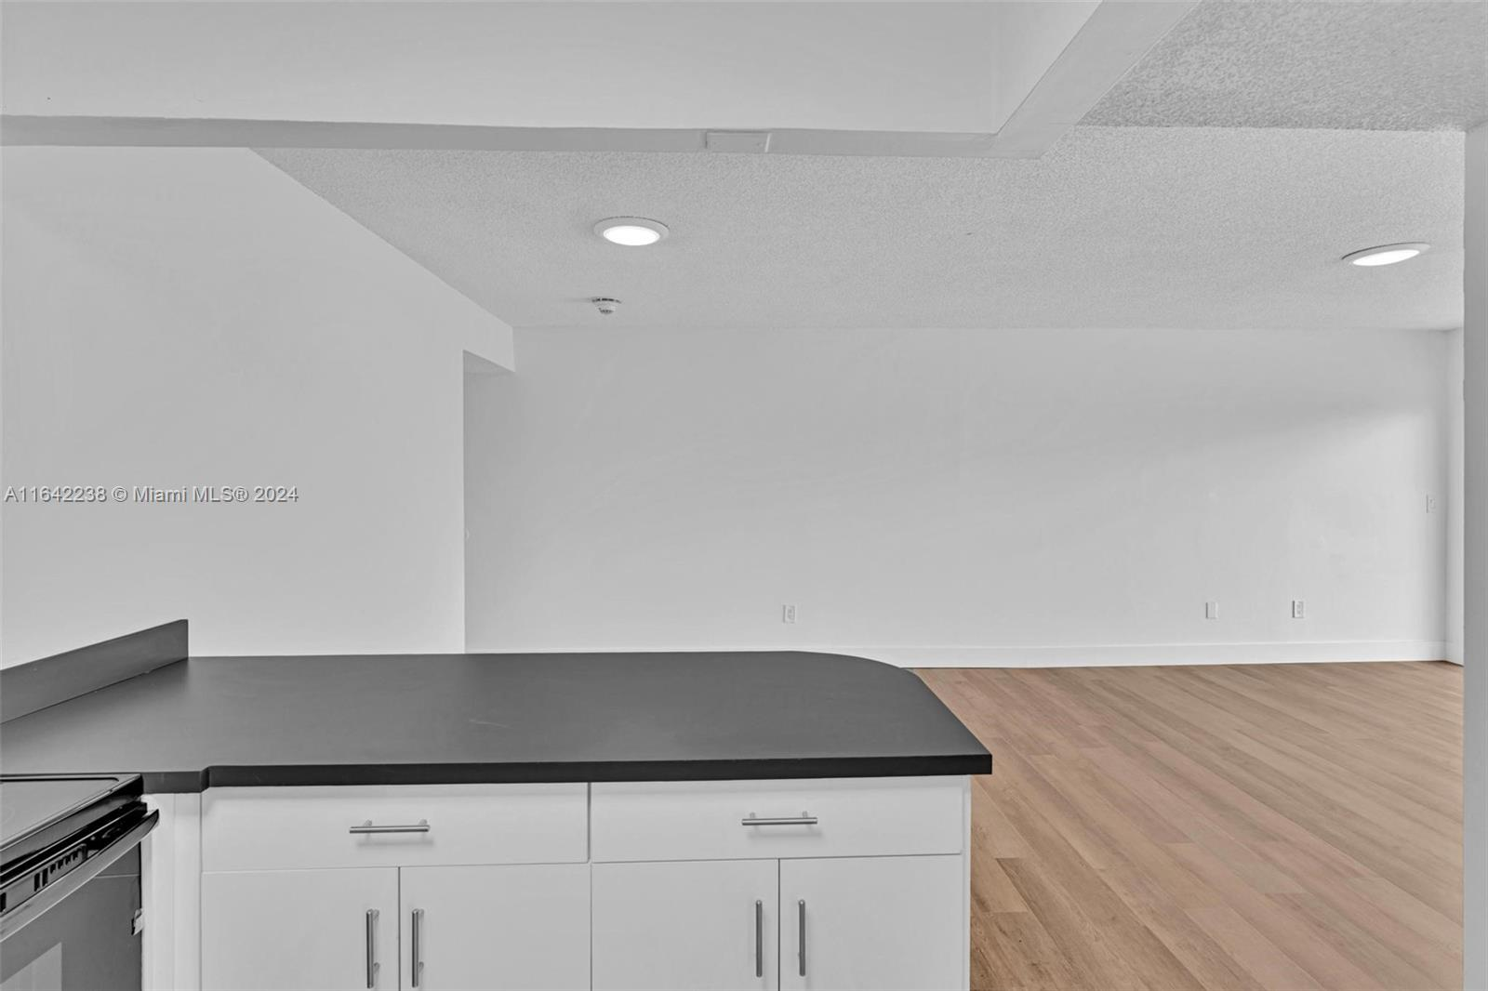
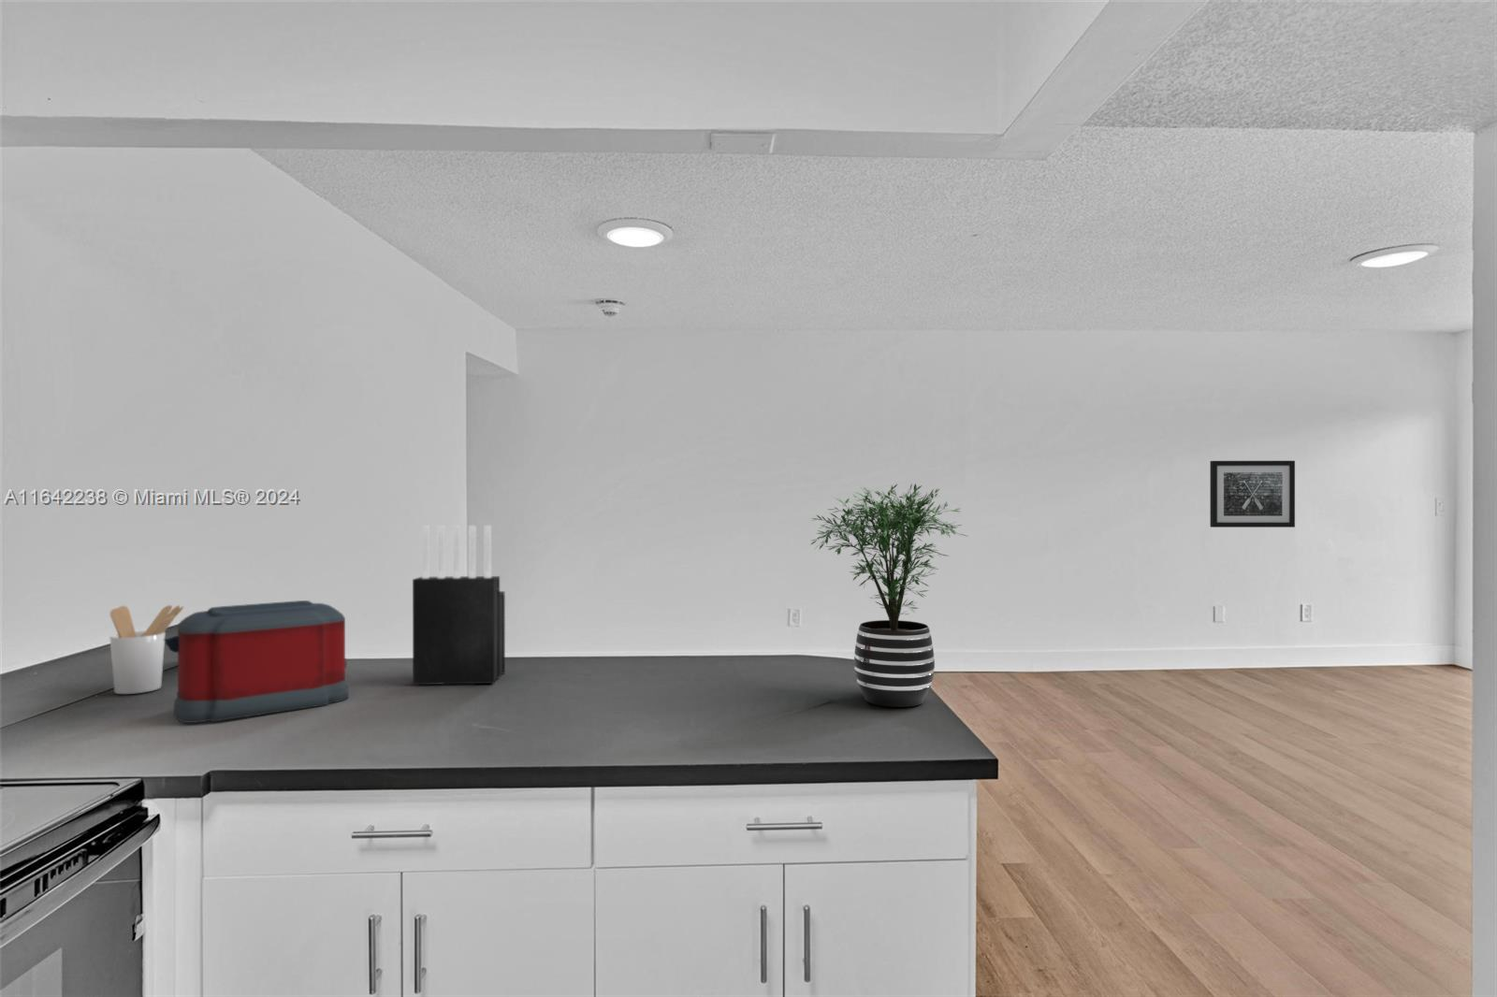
+ wall art [1209,461,1296,529]
+ toaster [164,600,349,724]
+ utensil holder [109,604,185,695]
+ potted plant [809,483,969,708]
+ knife block [412,525,506,685]
